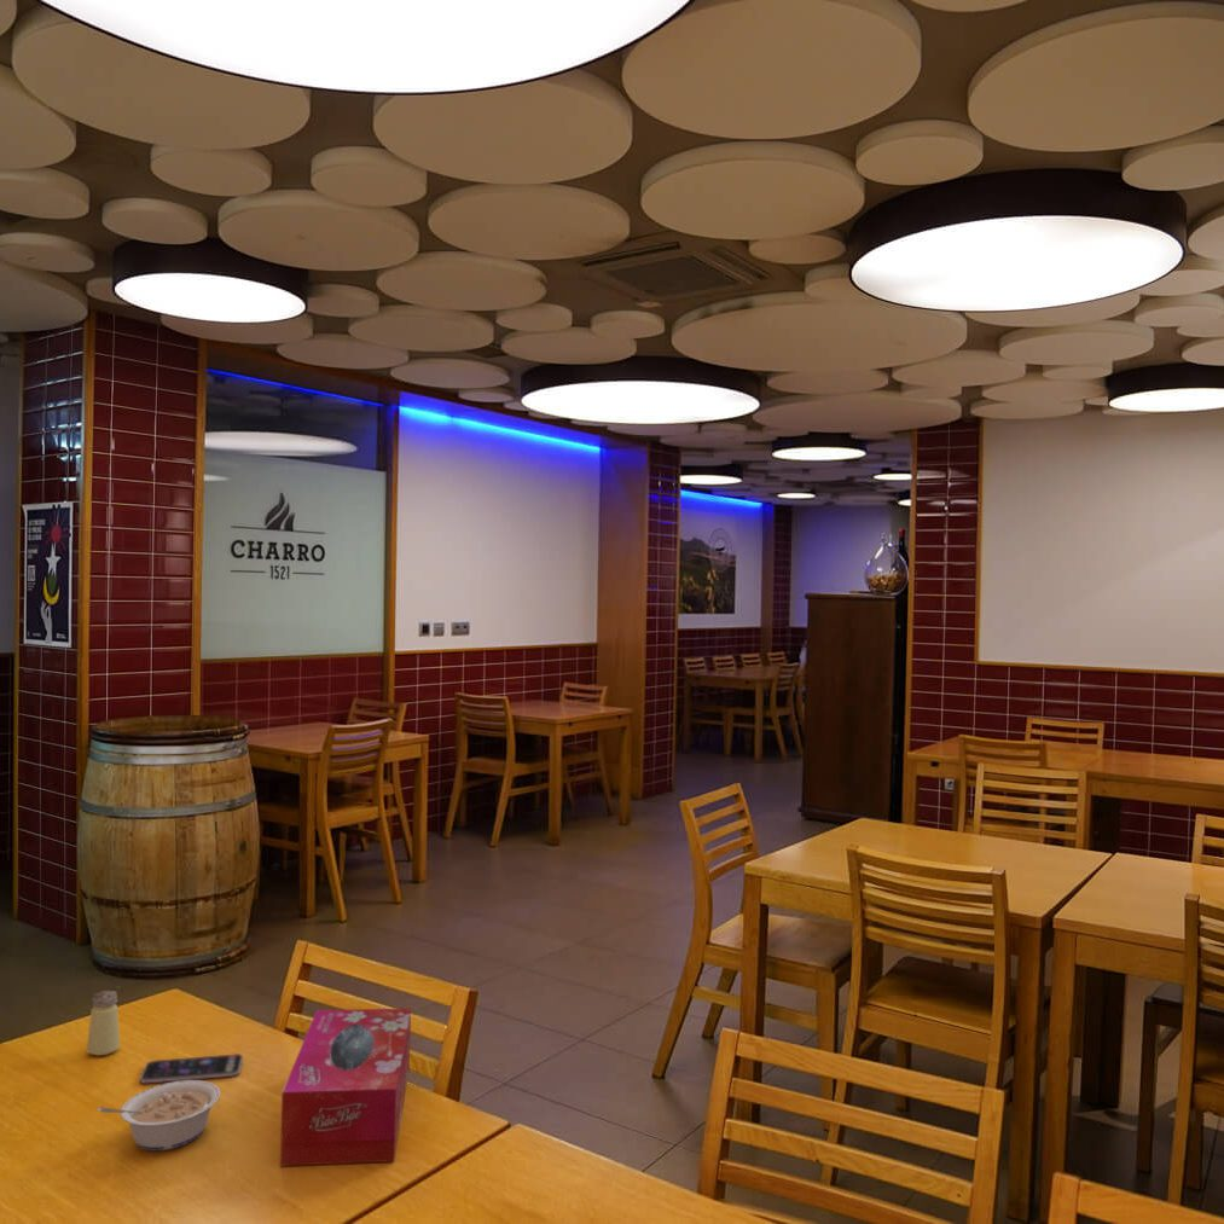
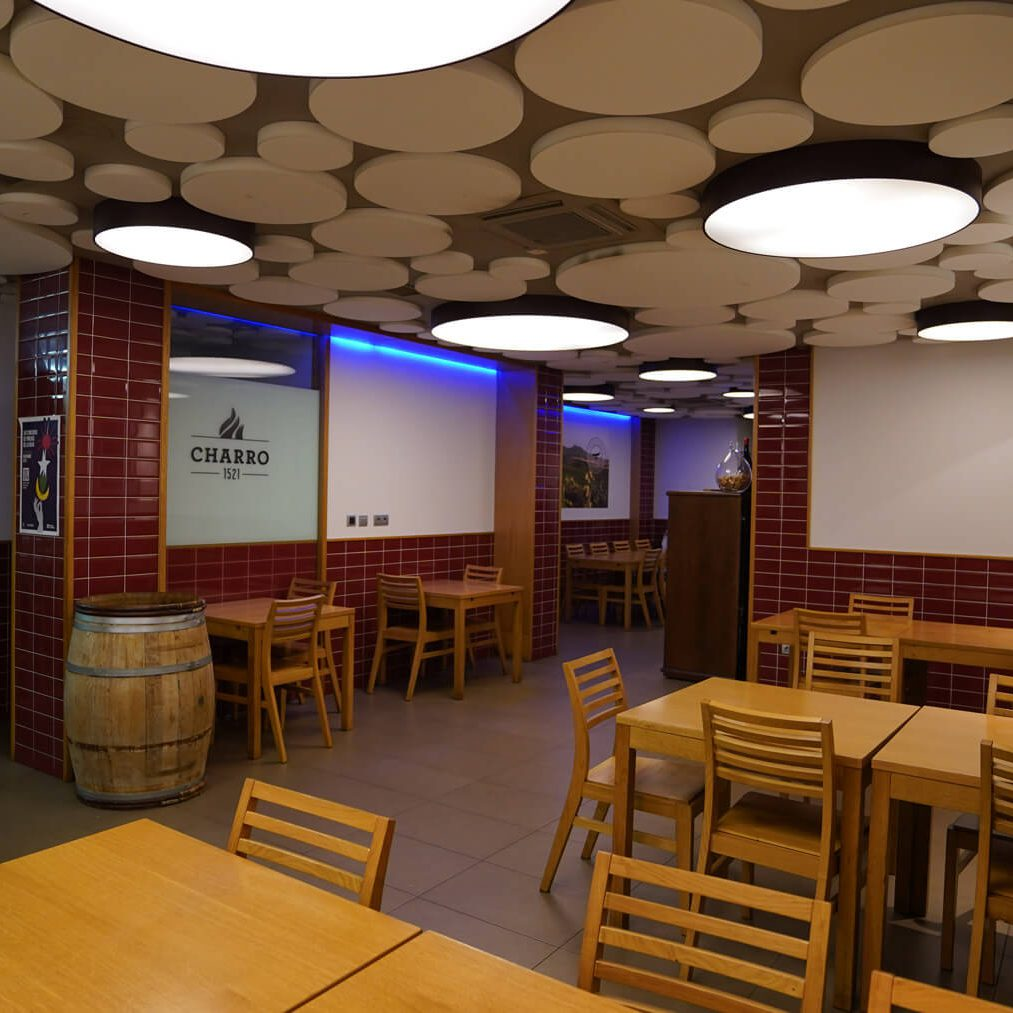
- tissue box [279,1008,412,1167]
- saltshaker [86,990,121,1057]
- legume [98,1079,221,1153]
- smartphone [139,1052,244,1084]
